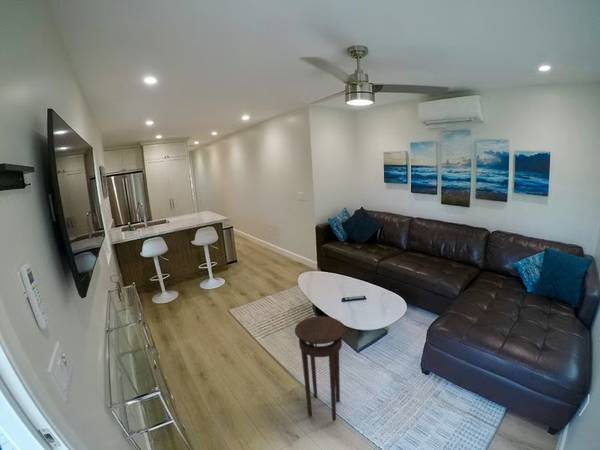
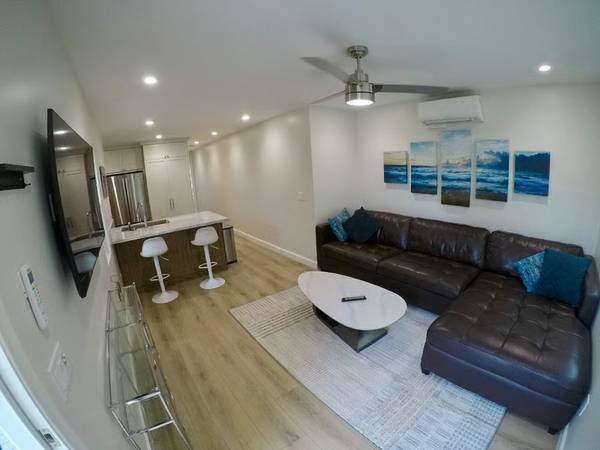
- stool [294,315,346,422]
